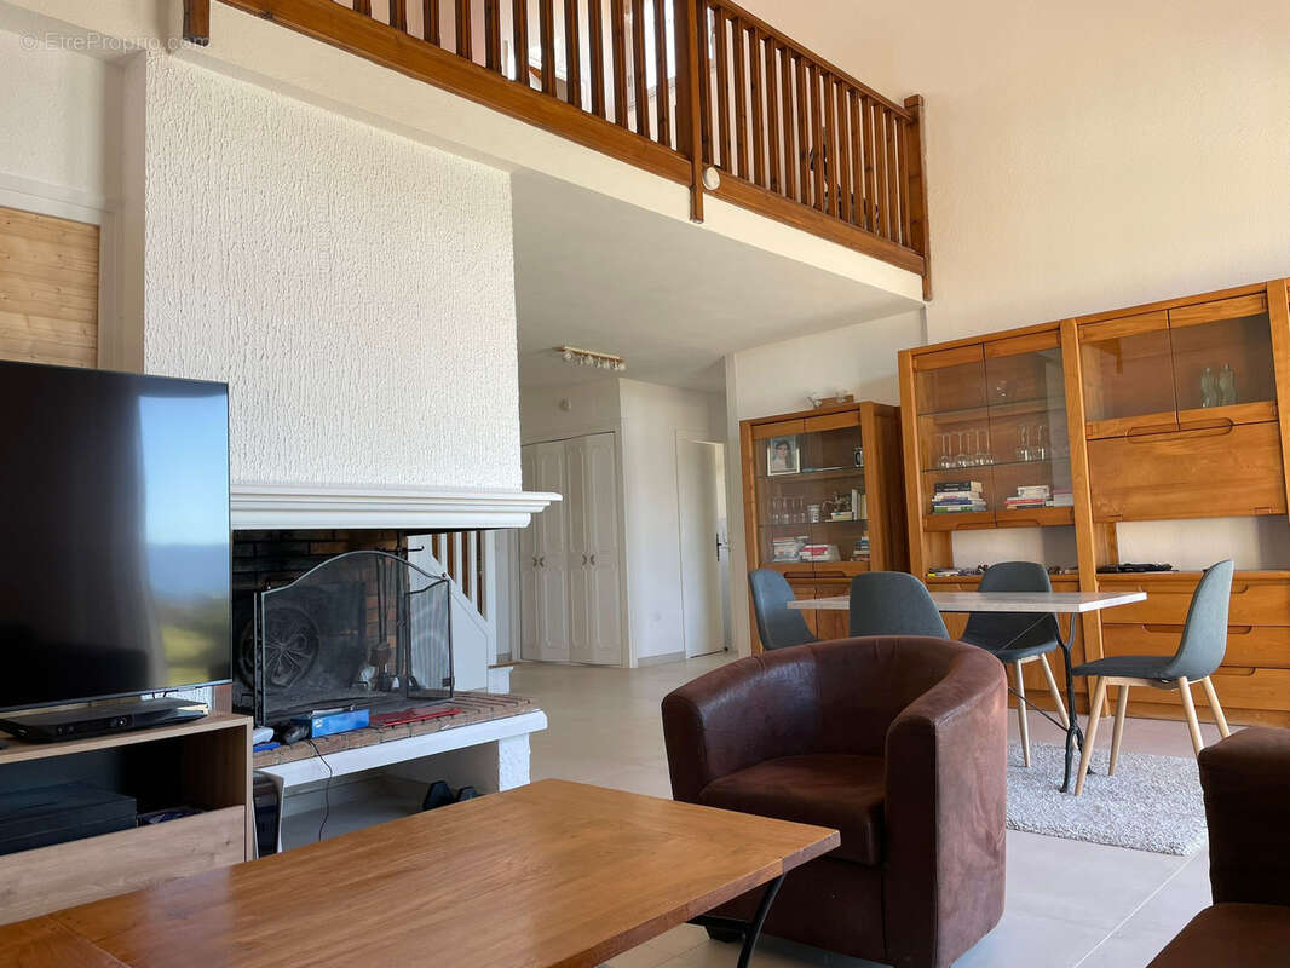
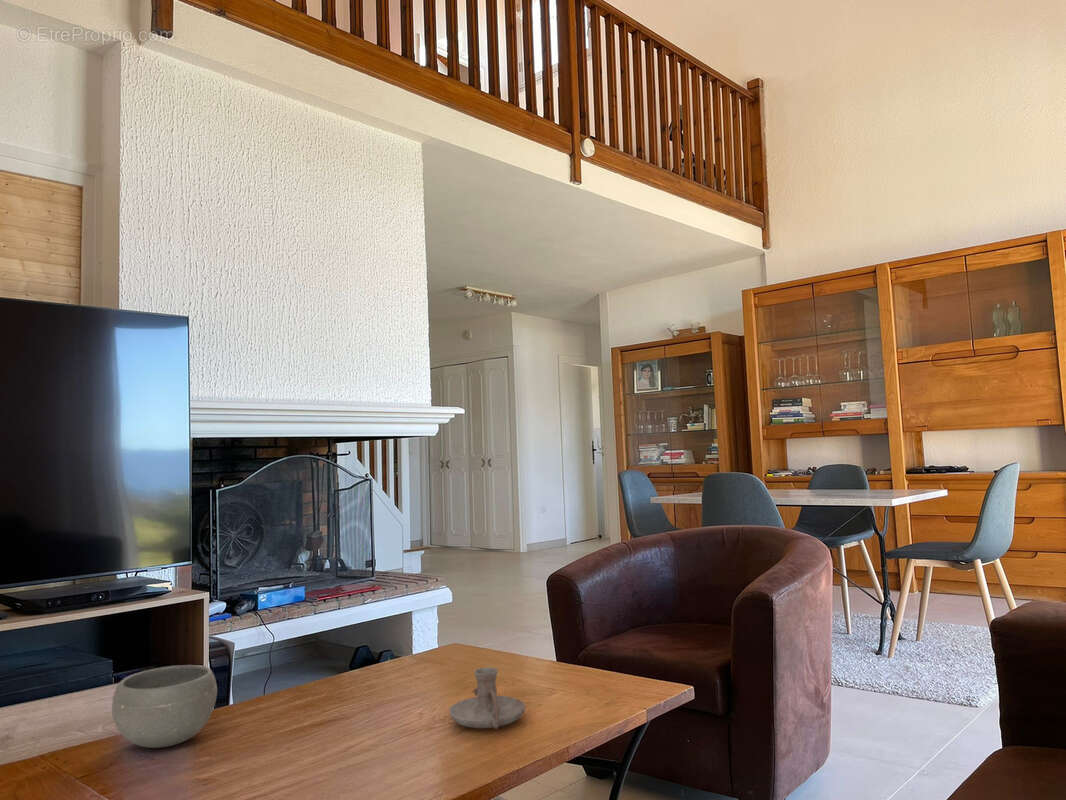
+ bowl [111,664,218,749]
+ candle holder [448,666,526,730]
